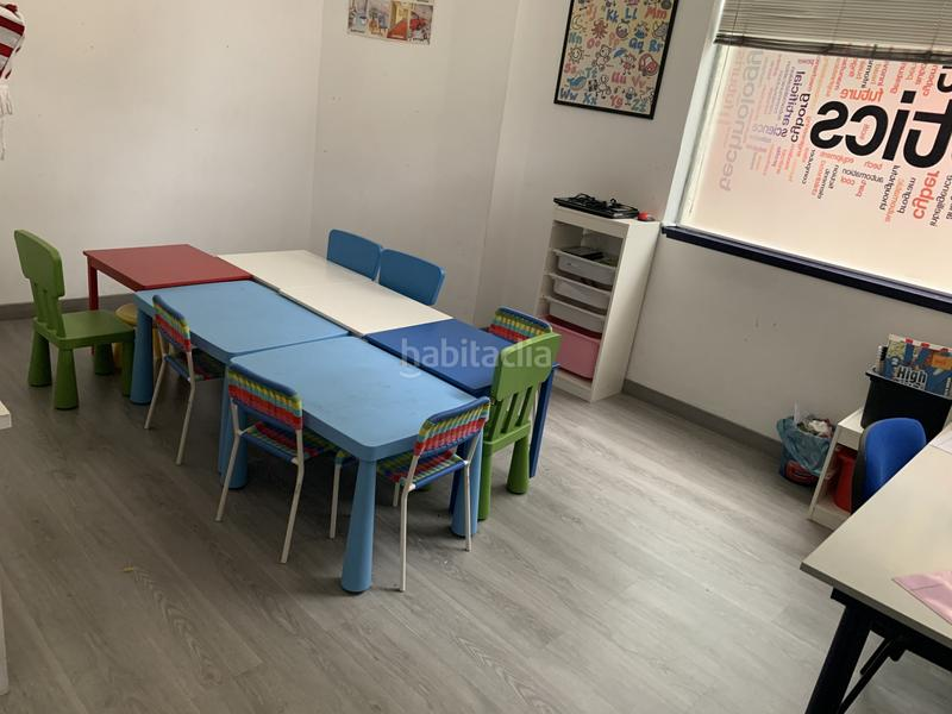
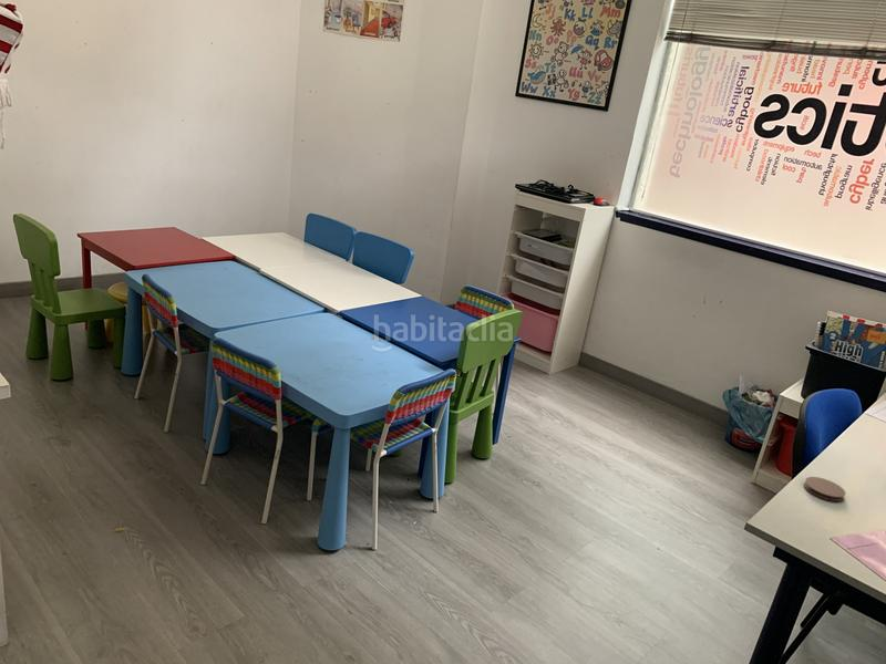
+ coaster [803,476,846,502]
